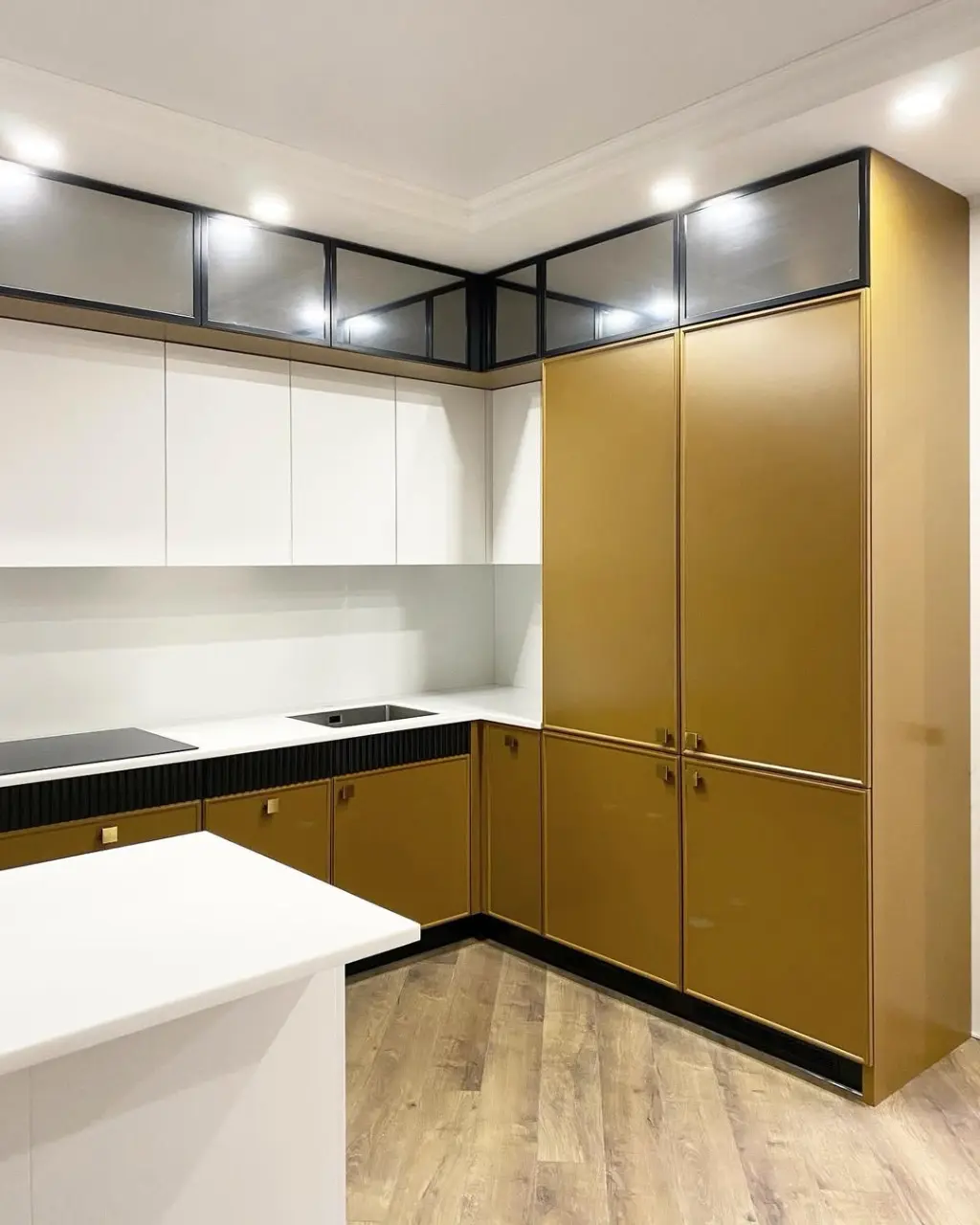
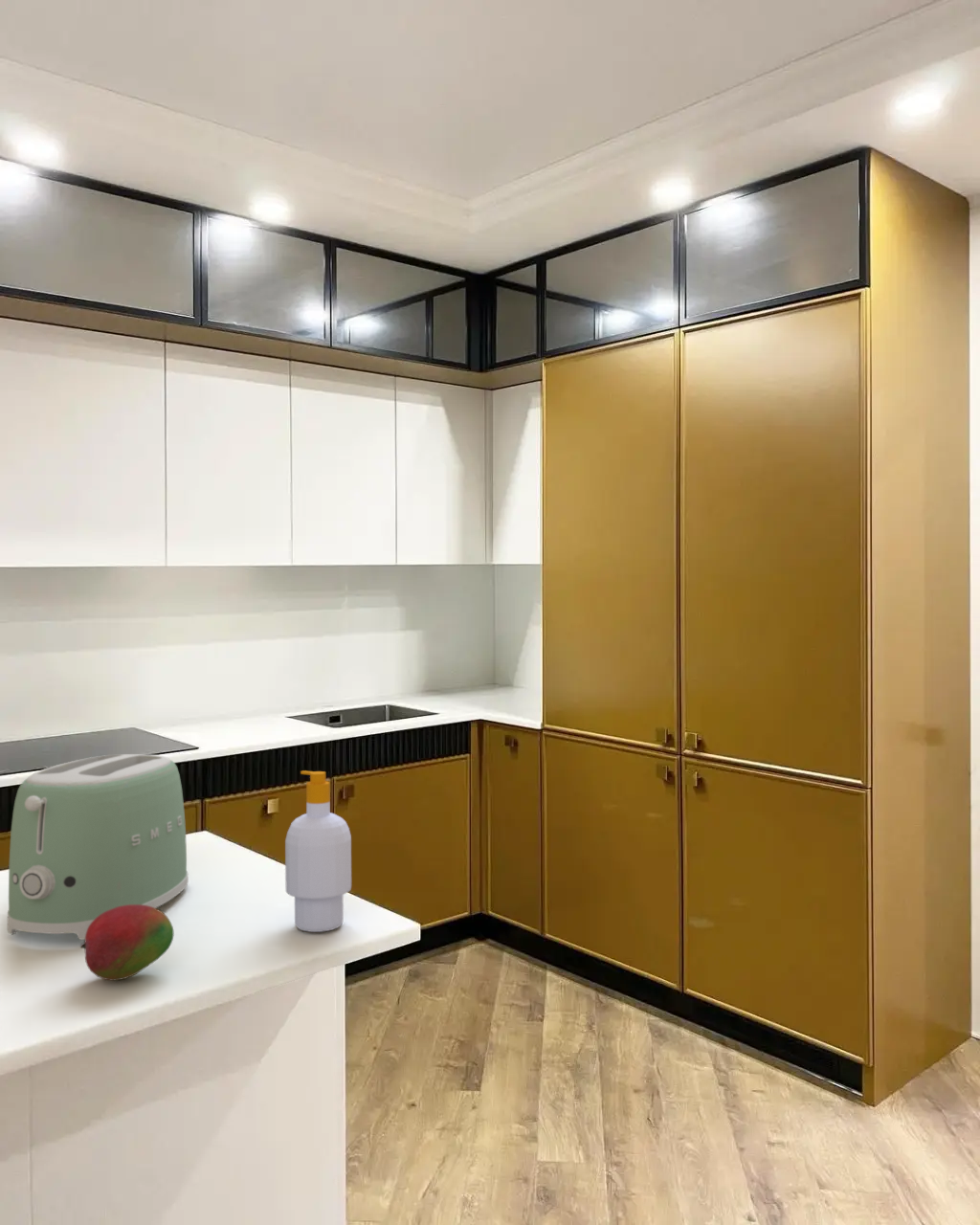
+ soap bottle [284,769,352,933]
+ toaster [7,753,189,941]
+ fruit [79,904,175,982]
